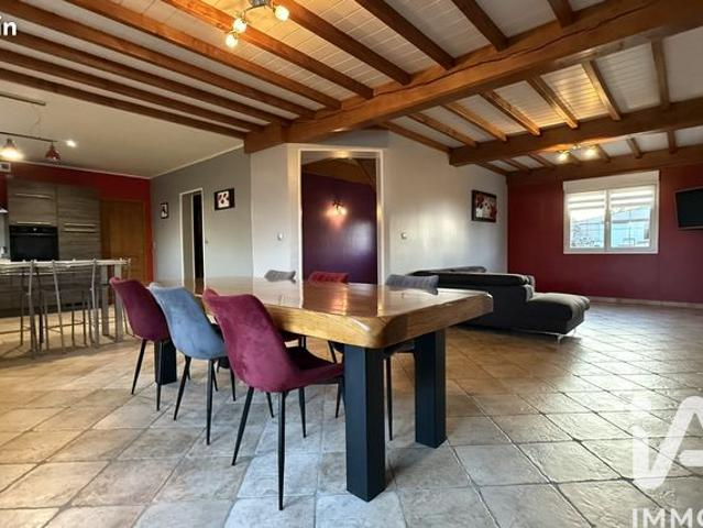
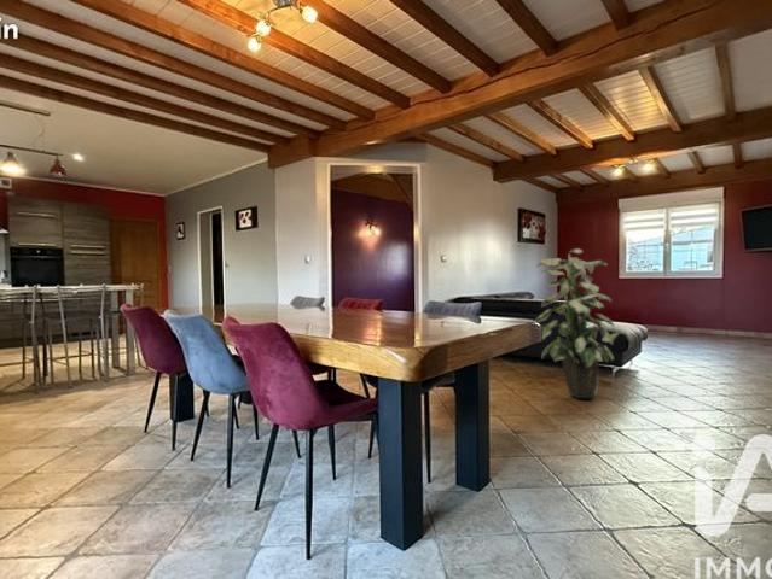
+ indoor plant [534,247,622,399]
